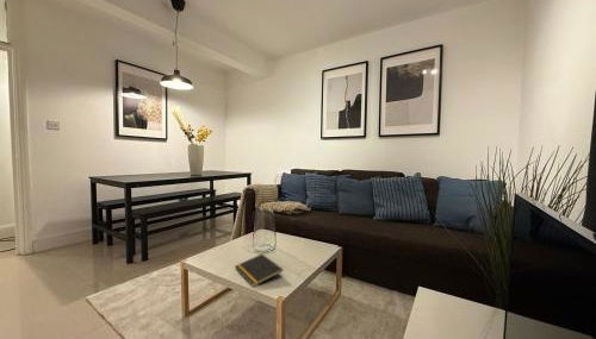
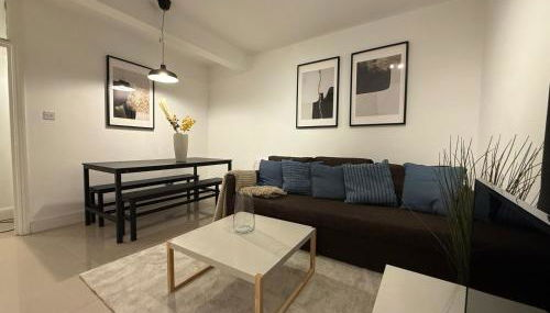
- notepad [234,253,285,288]
